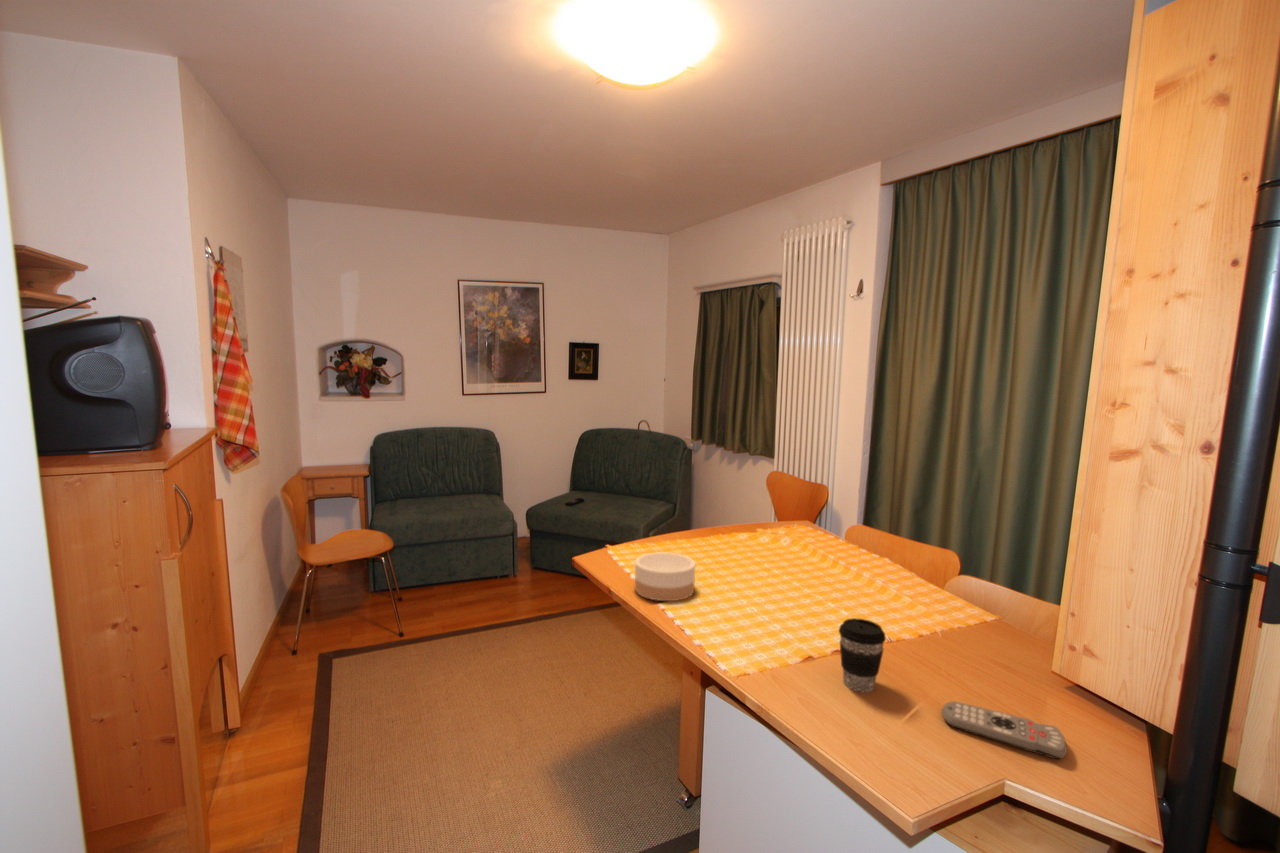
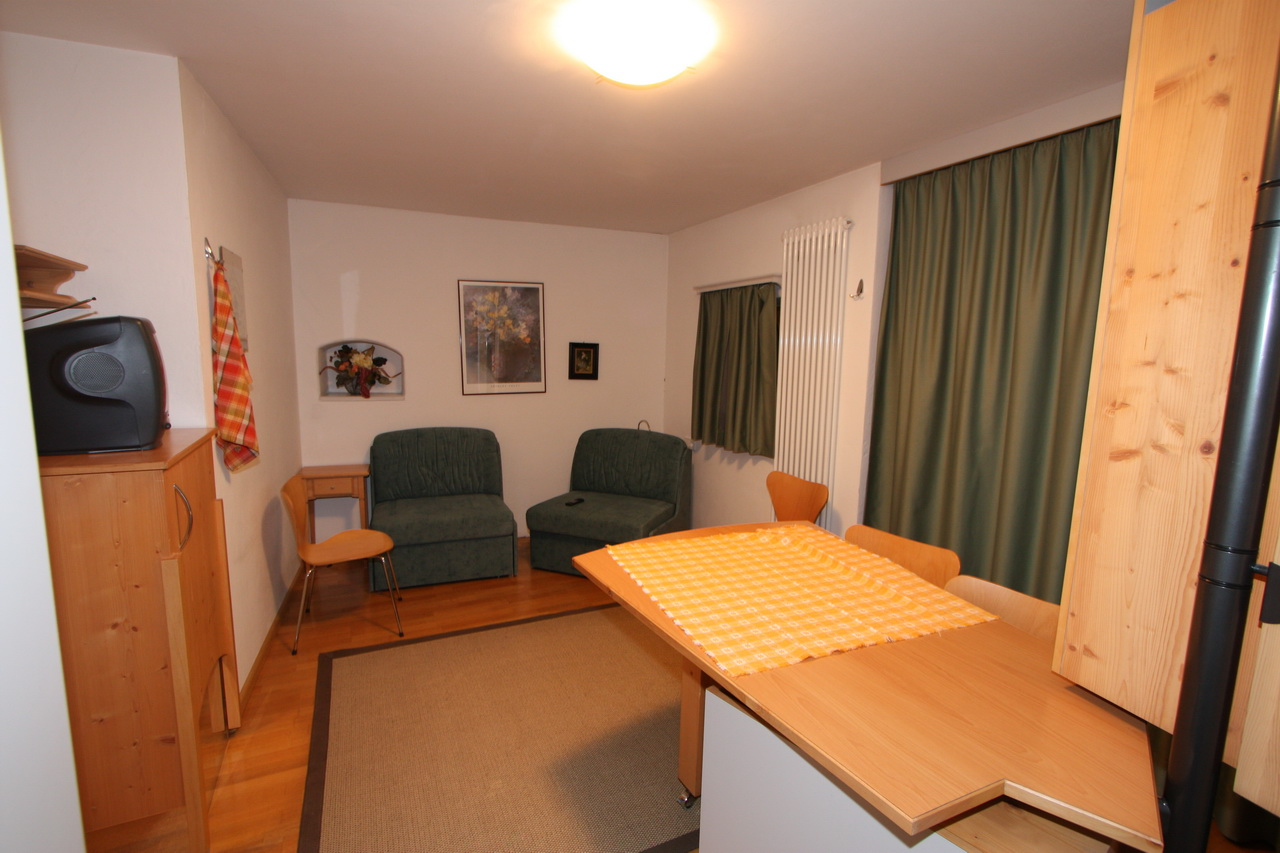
- coffee cup [838,617,887,694]
- remote control [941,700,1068,760]
- bowl [634,551,696,602]
